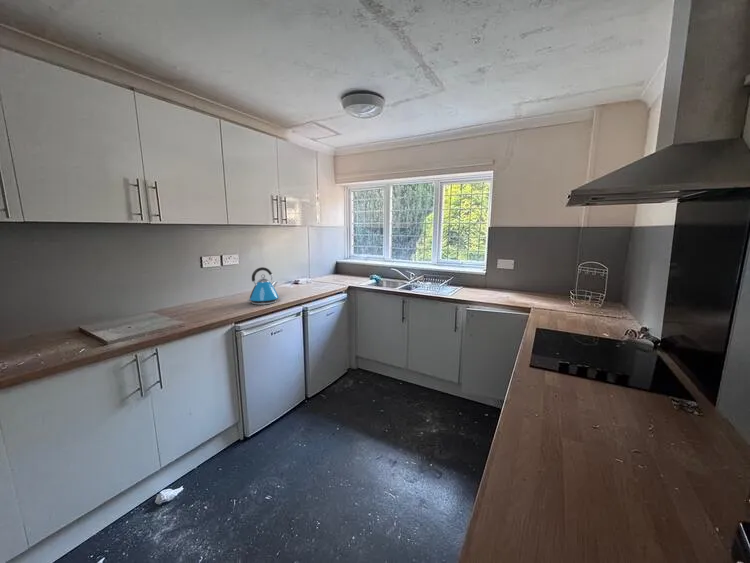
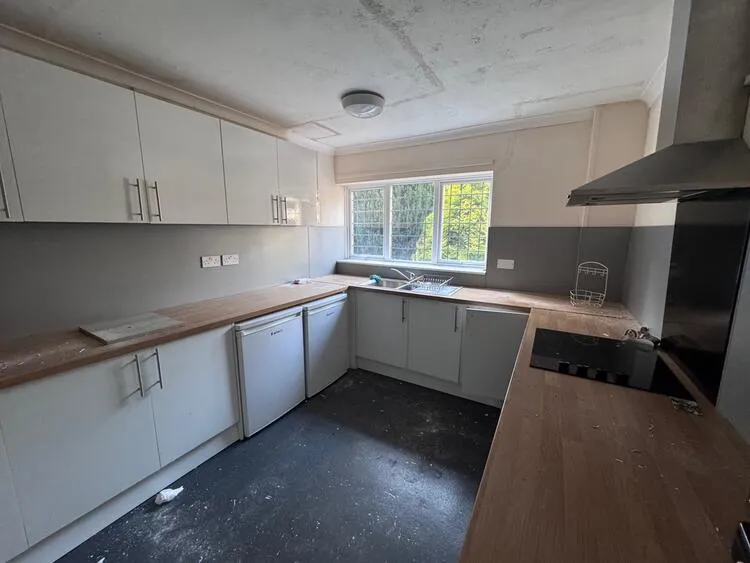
- kettle [246,266,280,306]
